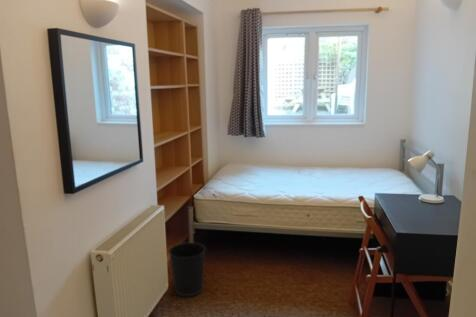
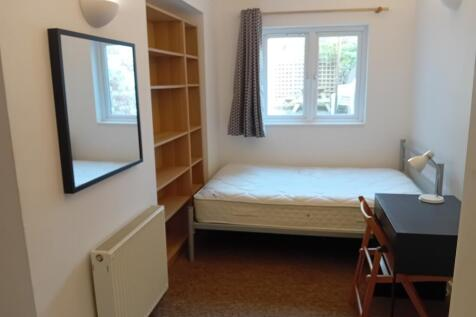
- wastebasket [167,241,207,297]
